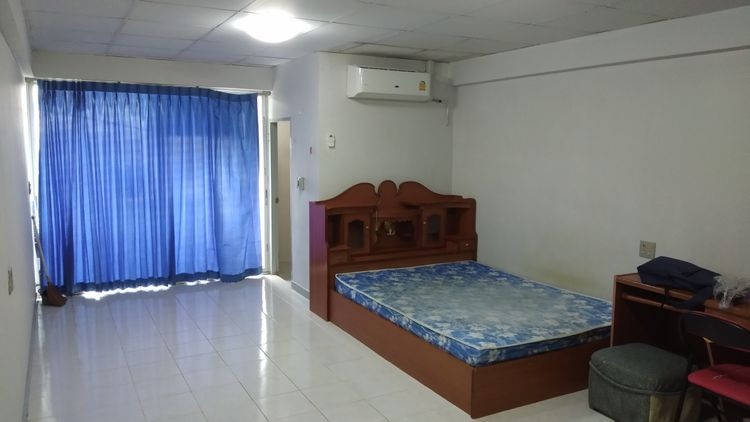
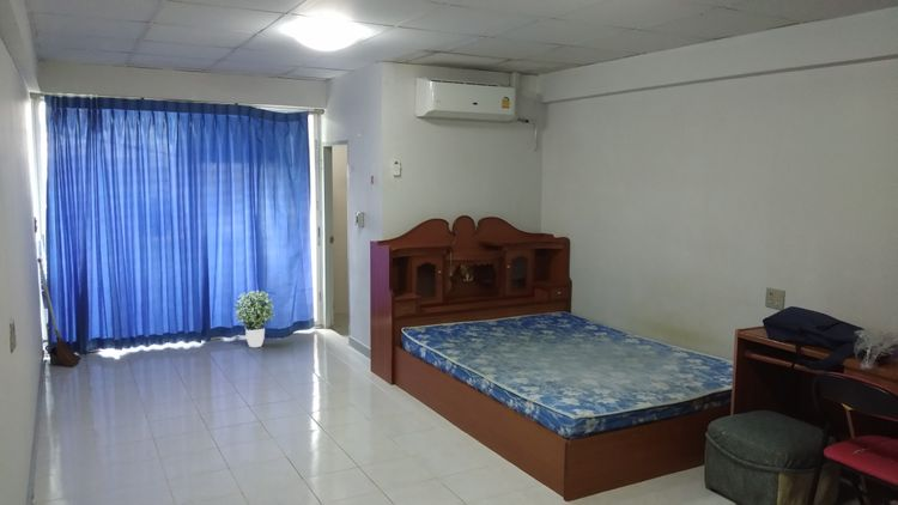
+ potted plant [232,290,275,348]
